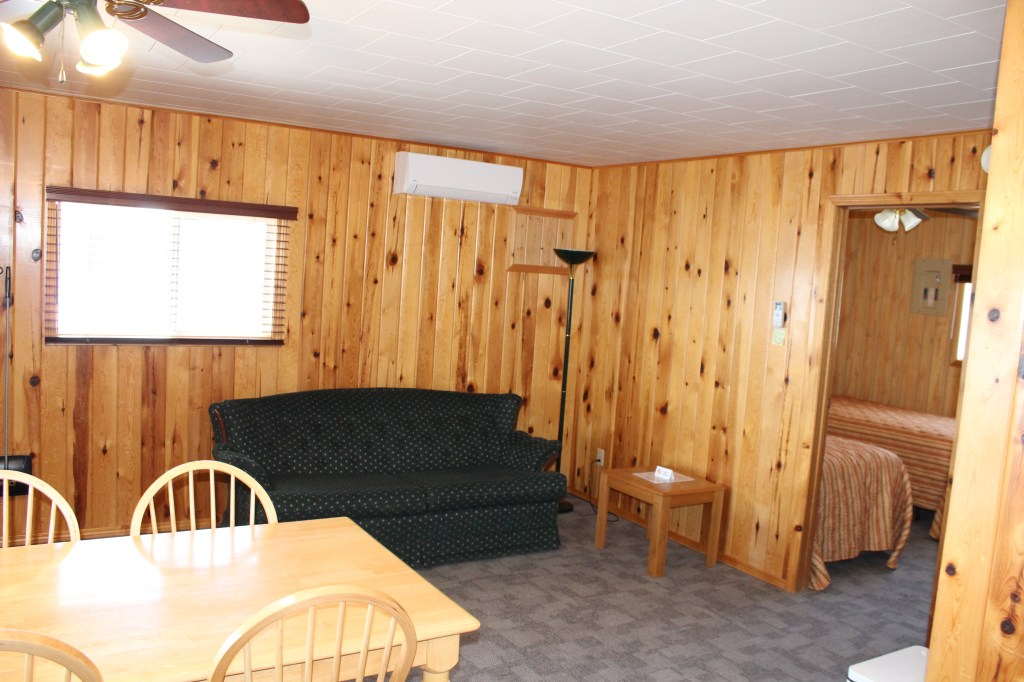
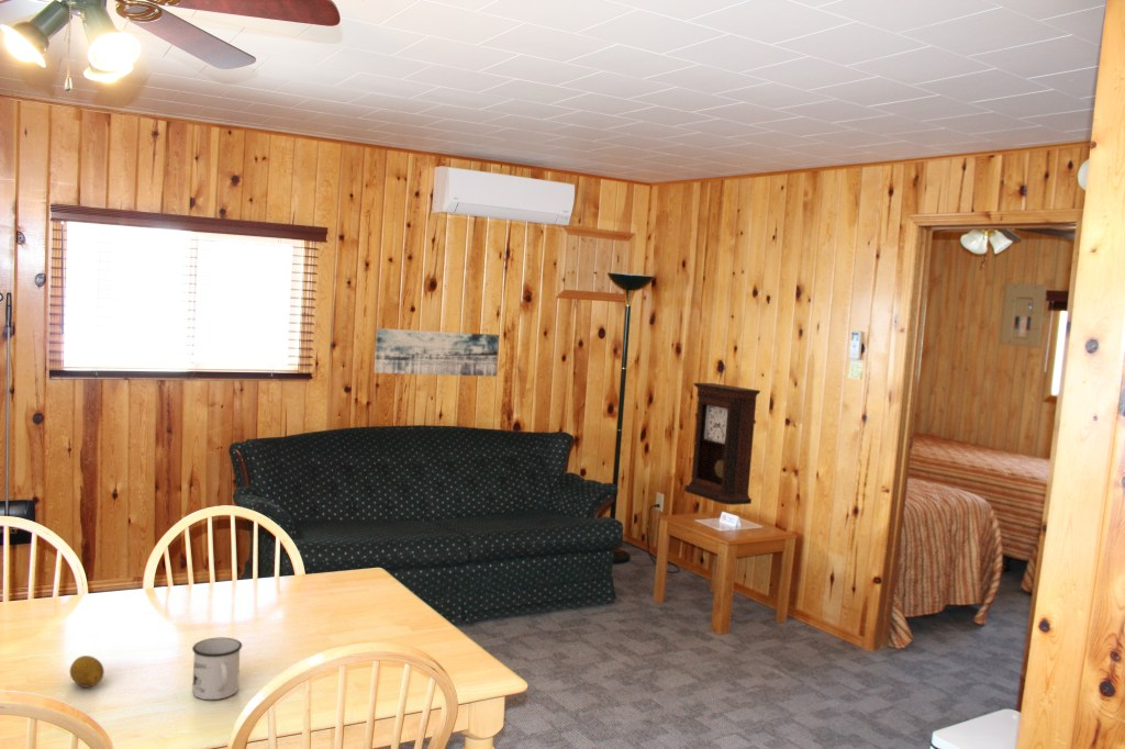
+ pendulum clock [683,382,761,506]
+ wall art [374,327,500,378]
+ mug [191,637,243,701]
+ fruit [69,655,105,689]
